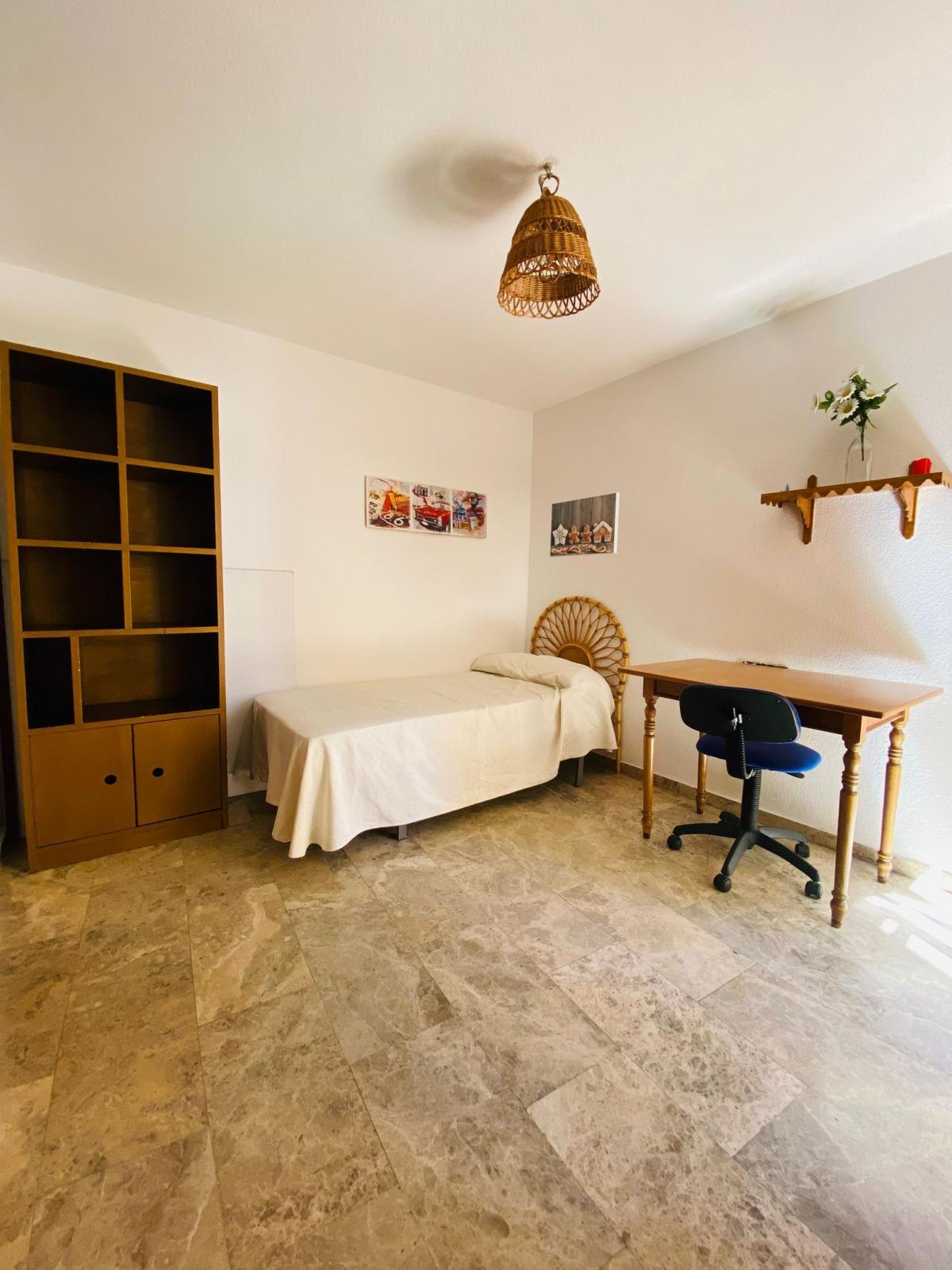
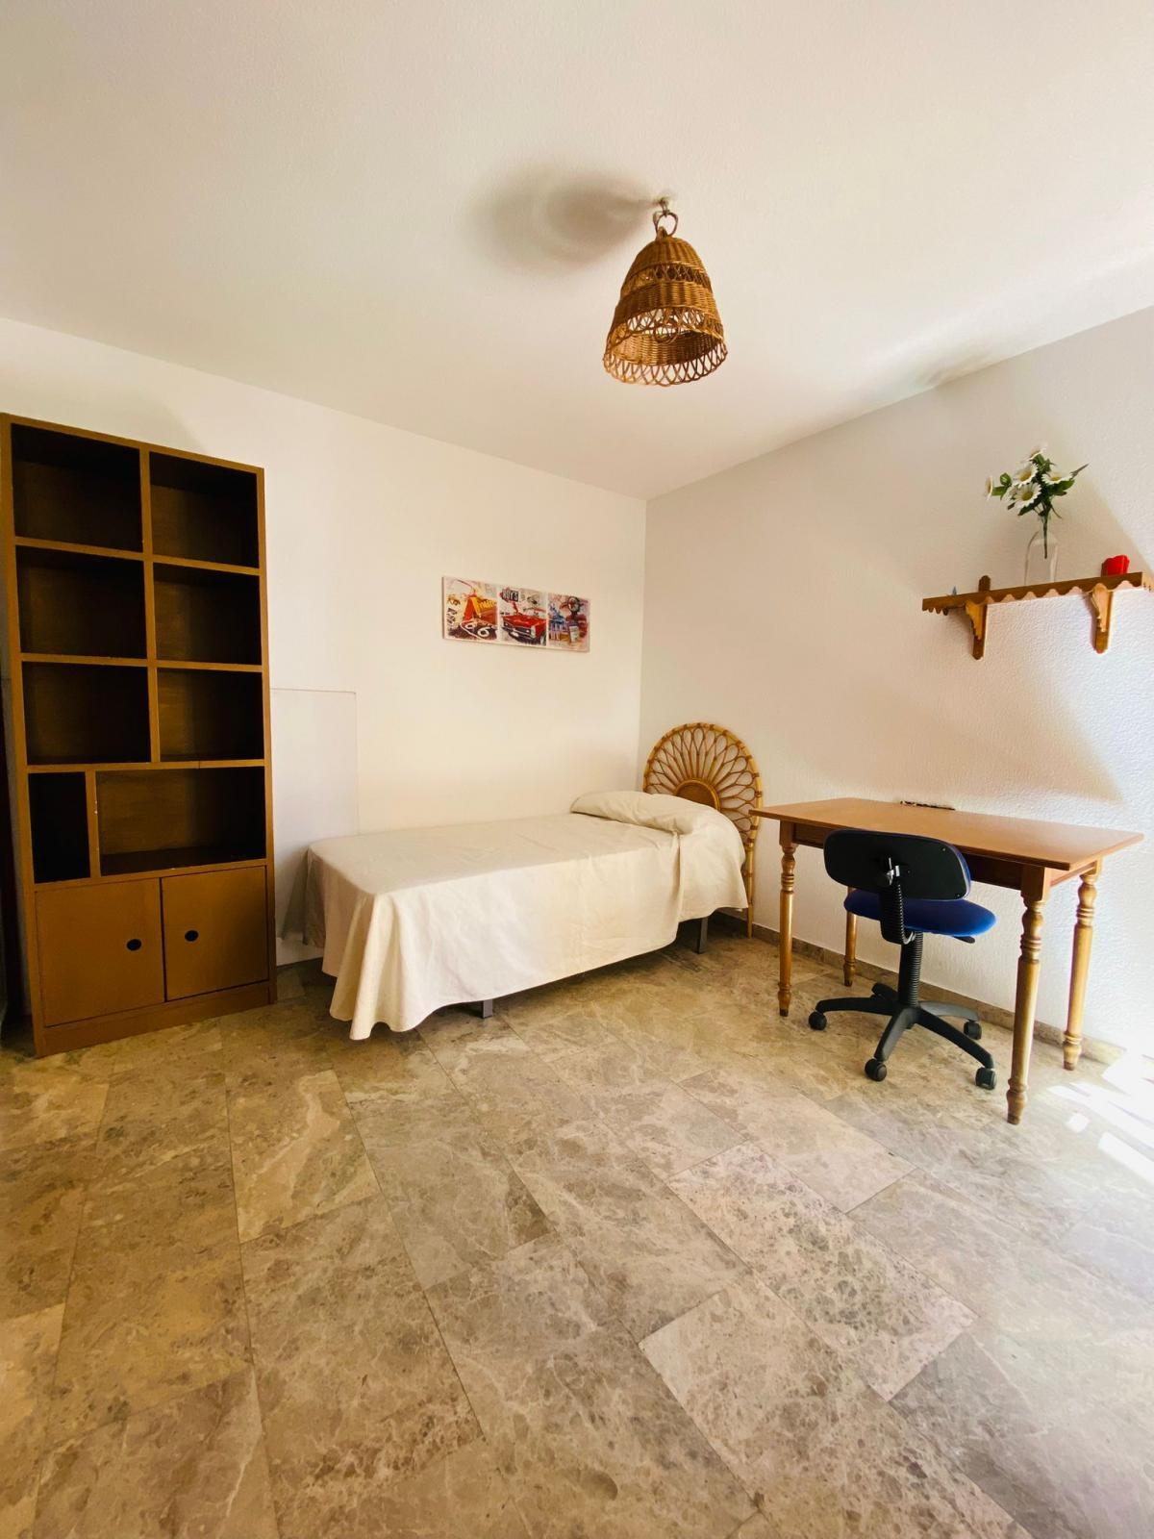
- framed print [549,491,620,558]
